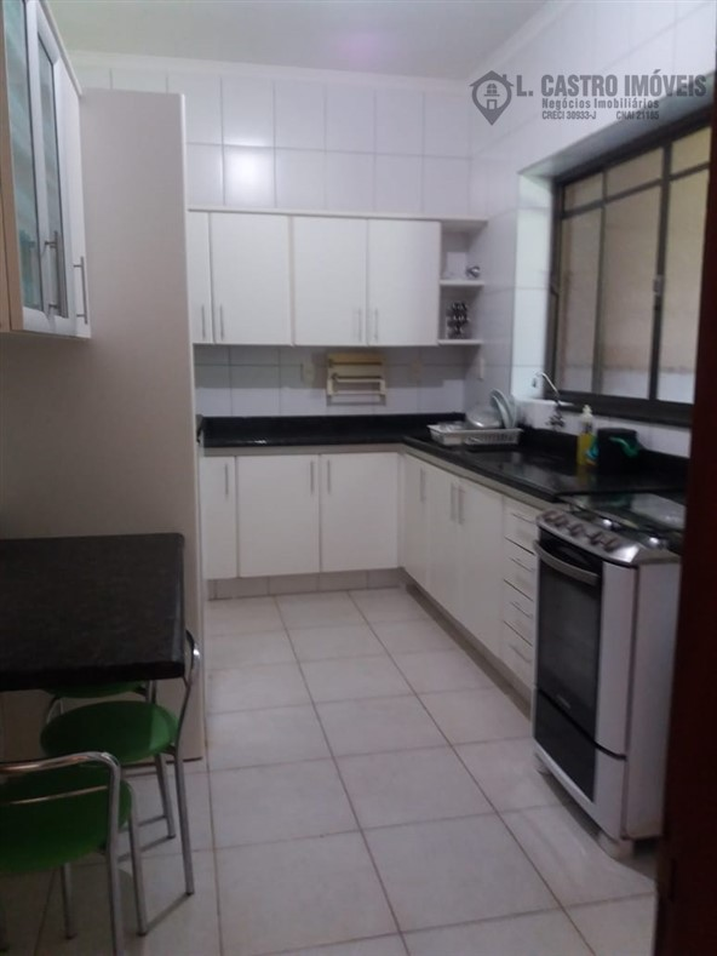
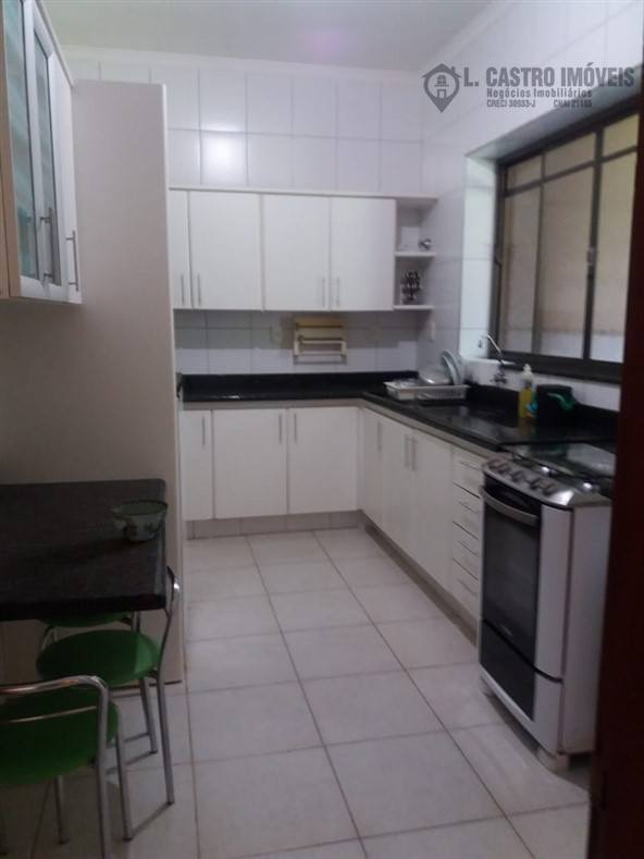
+ bowl [109,499,170,543]
